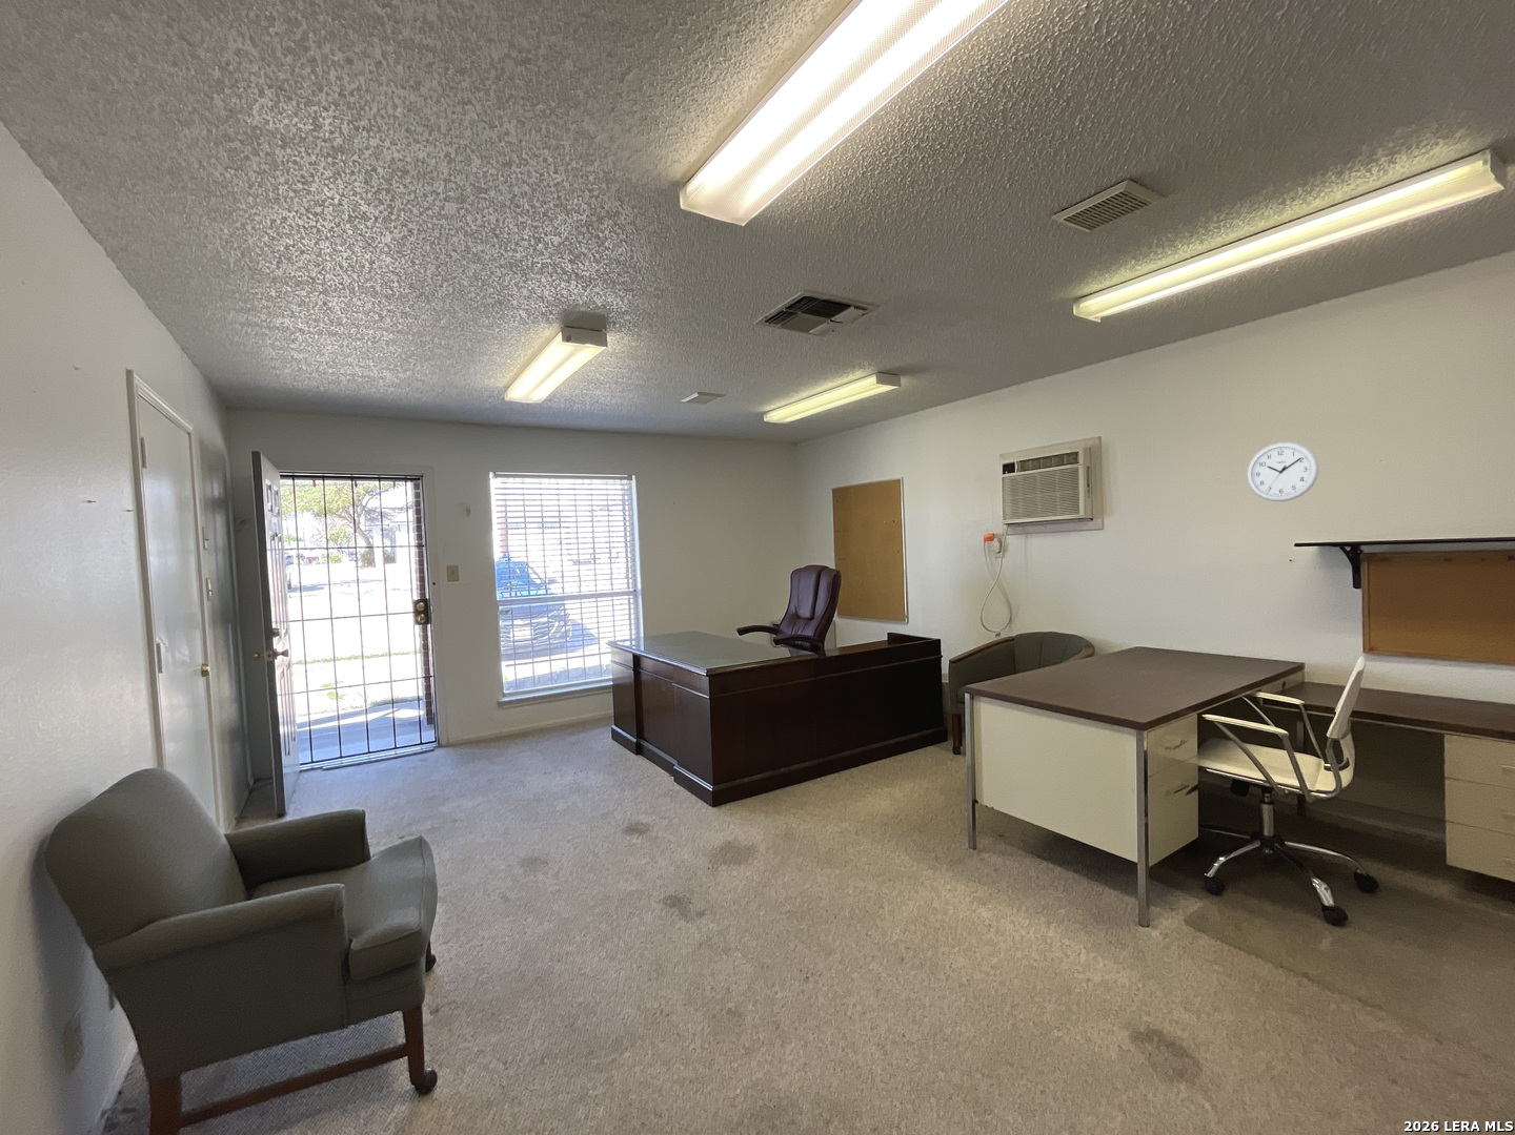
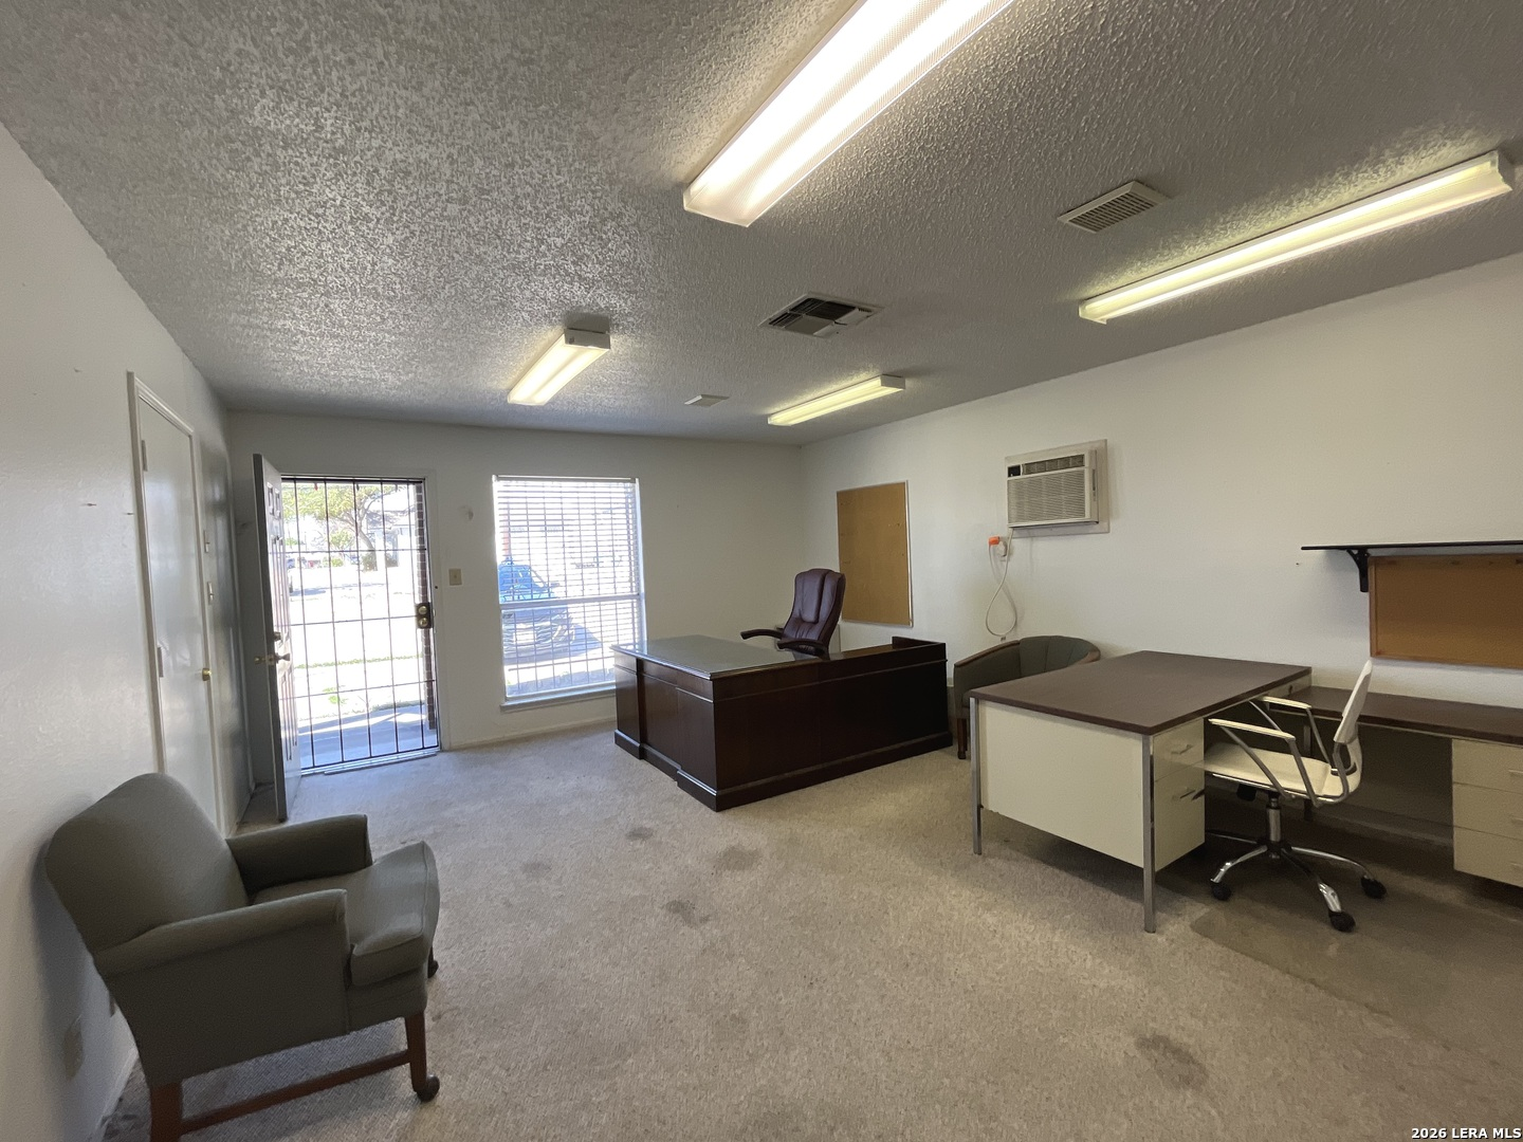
- wall clock [1245,441,1321,502]
